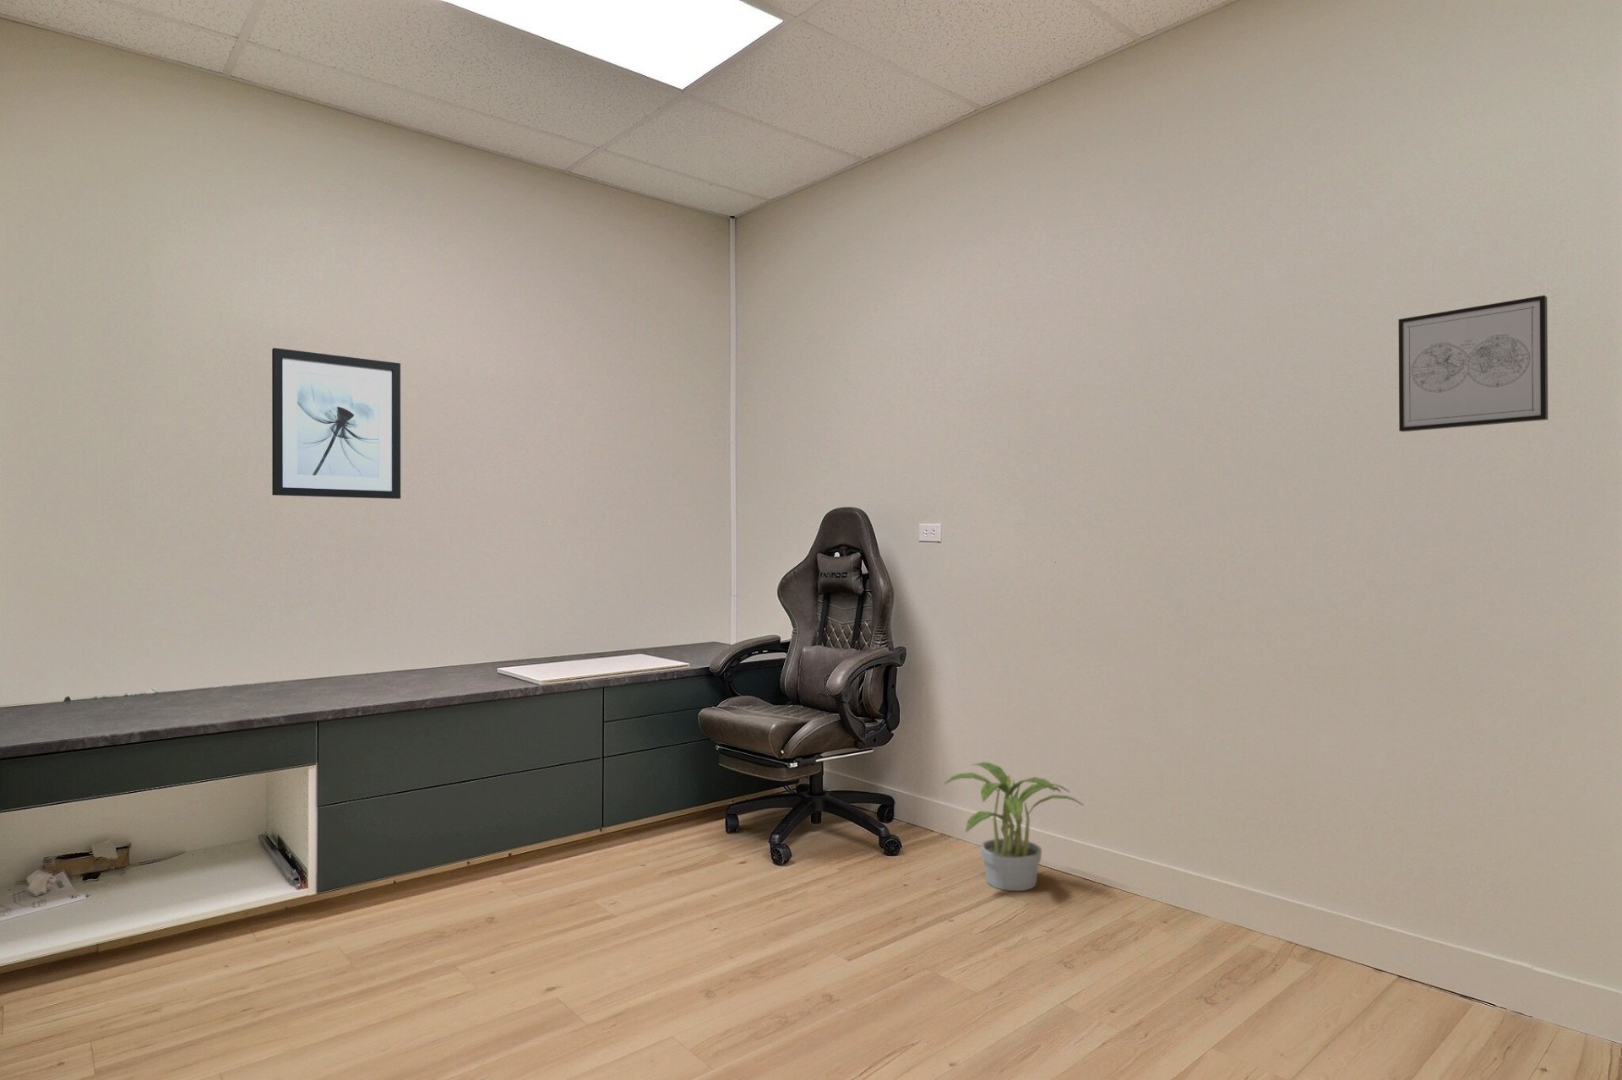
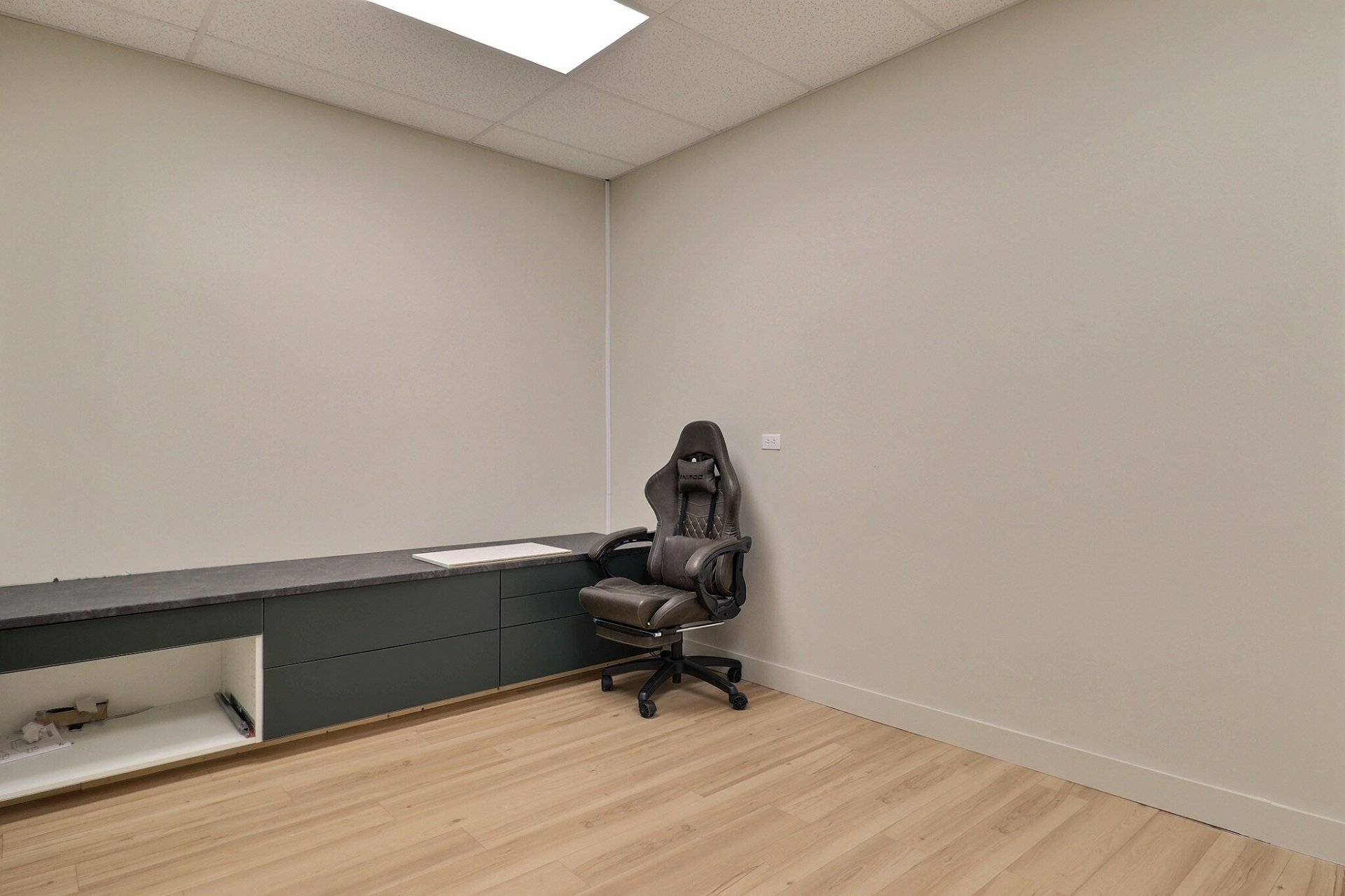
- potted plant [943,762,1084,892]
- wall art [271,347,402,500]
- wall art [1398,294,1548,433]
